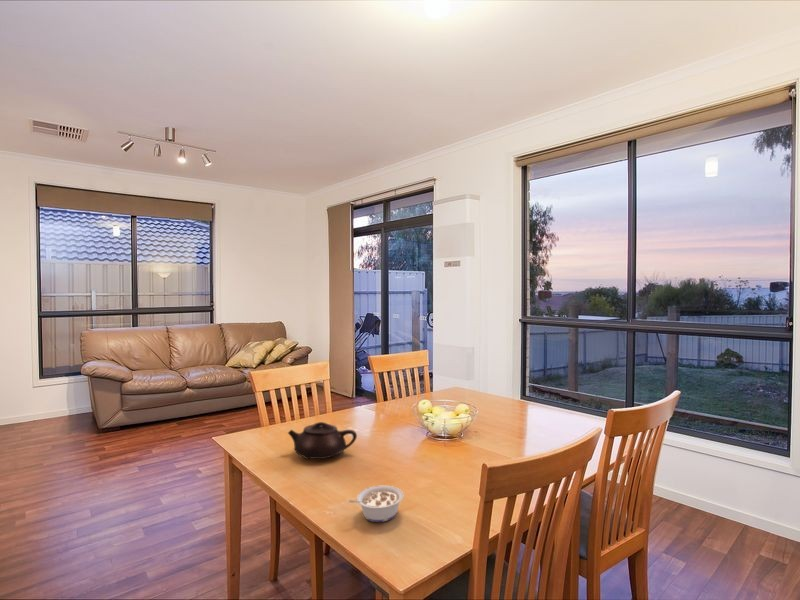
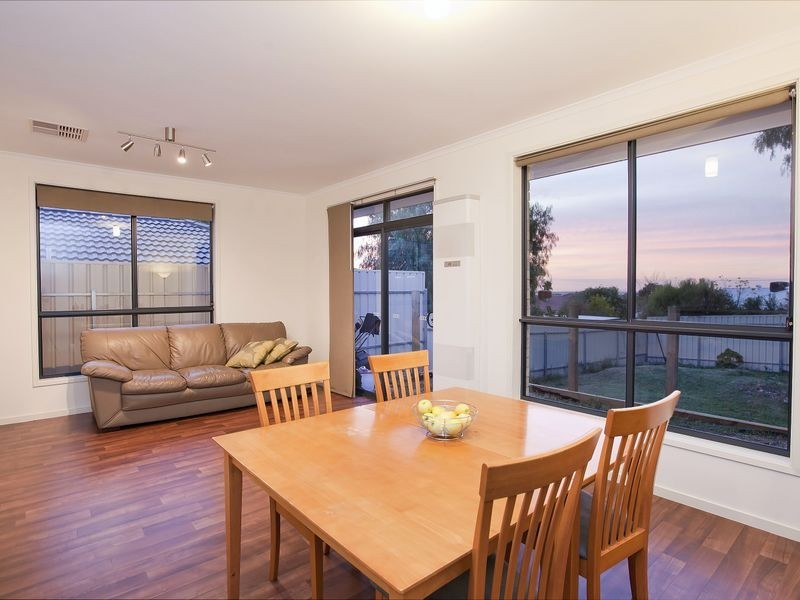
- teapot [287,421,358,460]
- legume [347,484,405,523]
